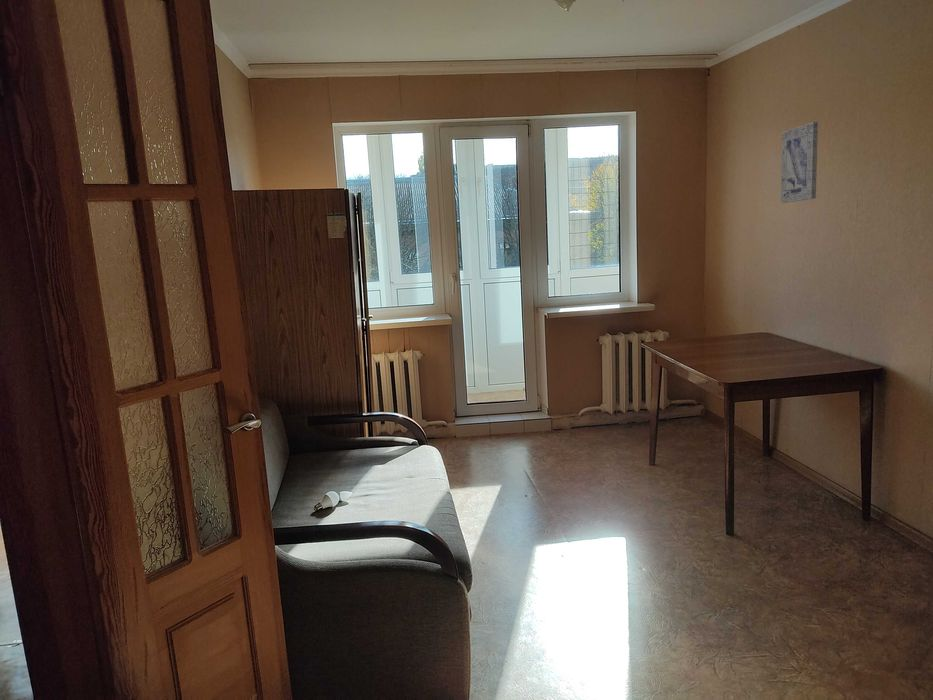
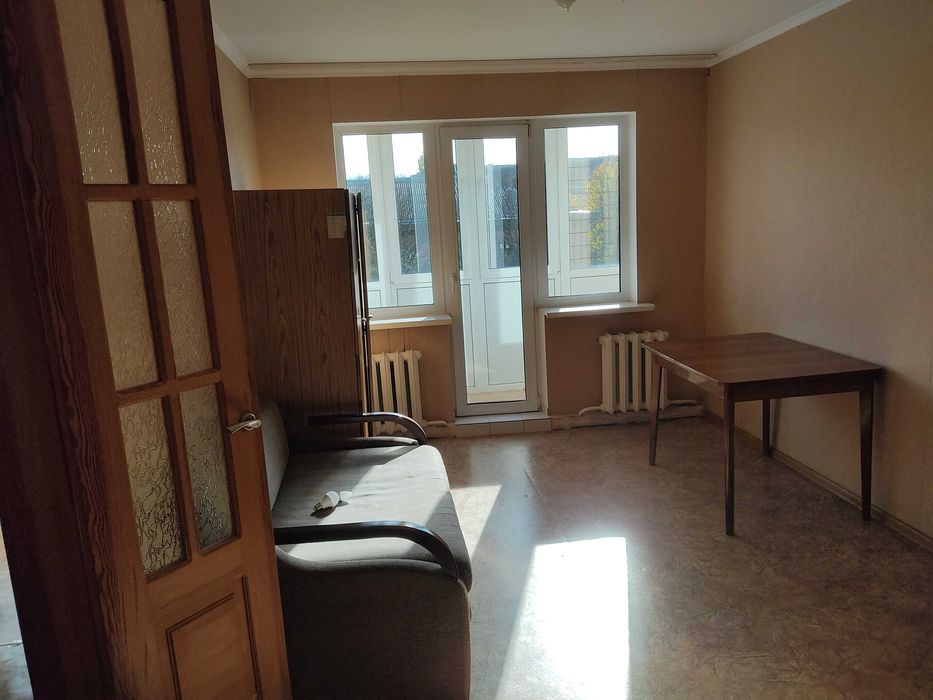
- wall art [780,121,819,204]
